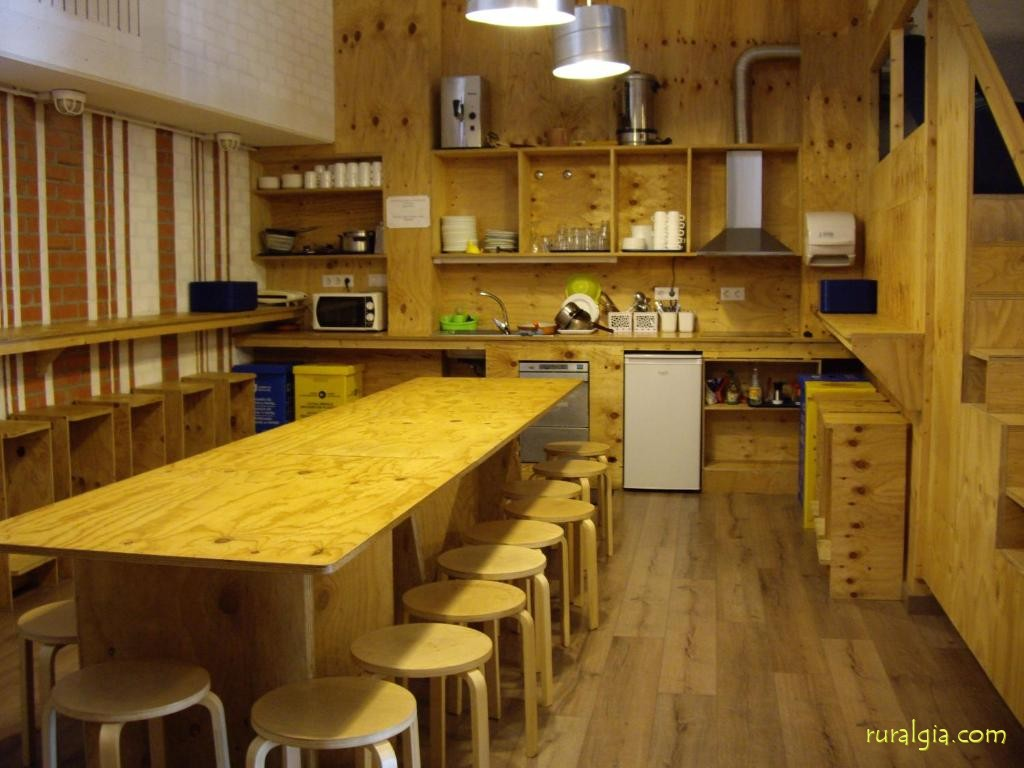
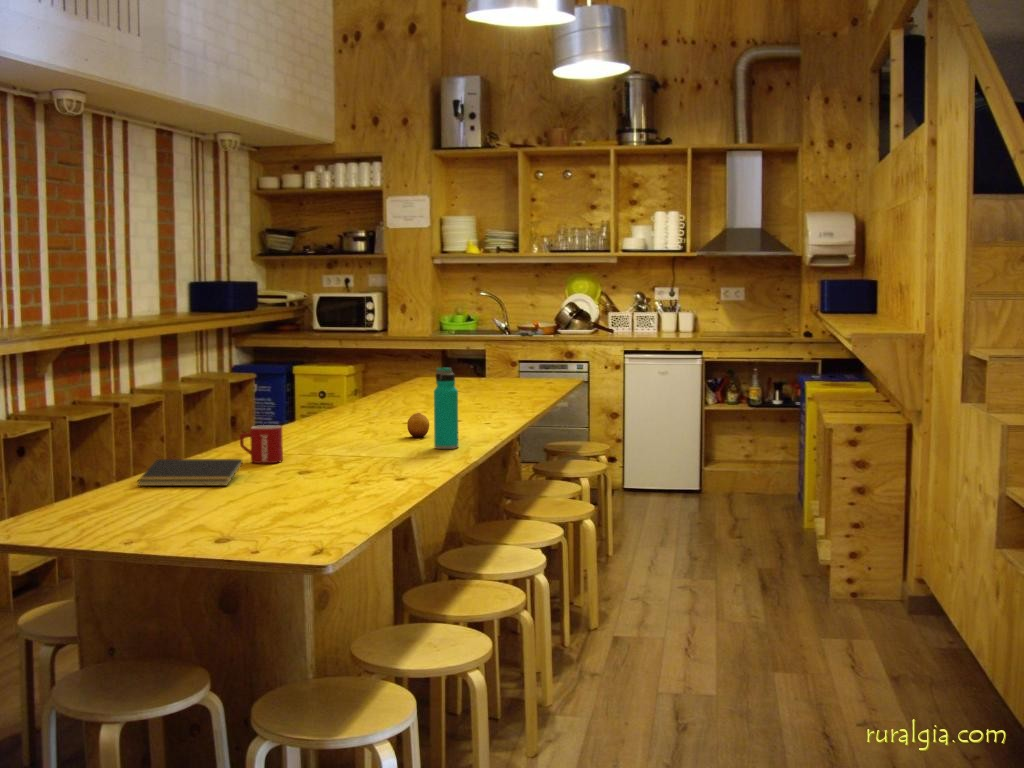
+ notepad [136,458,243,487]
+ mug [239,424,284,464]
+ fruit [406,412,430,439]
+ water bottle [433,366,459,450]
